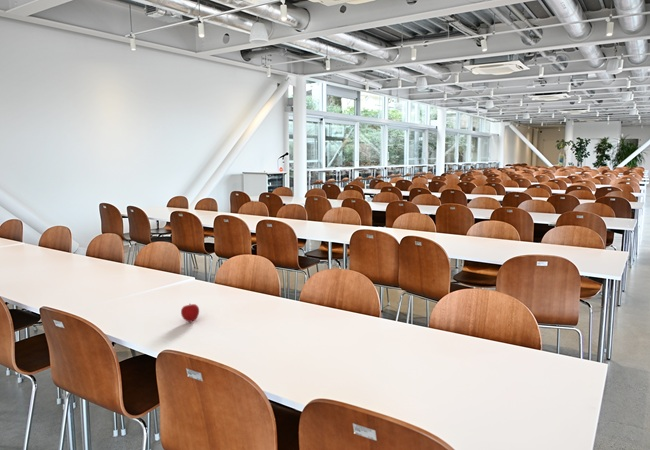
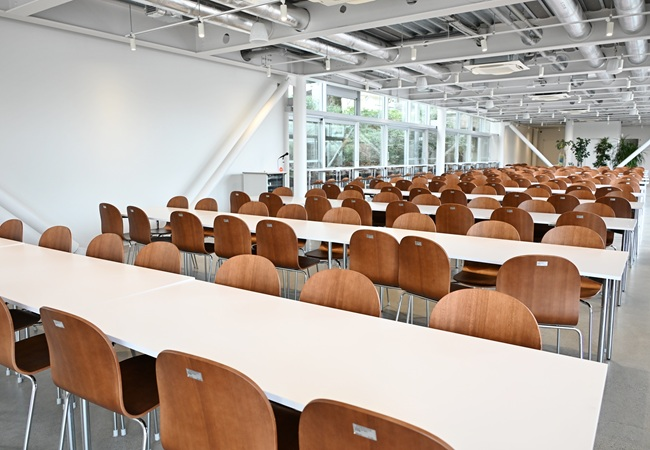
- apple [180,302,200,323]
